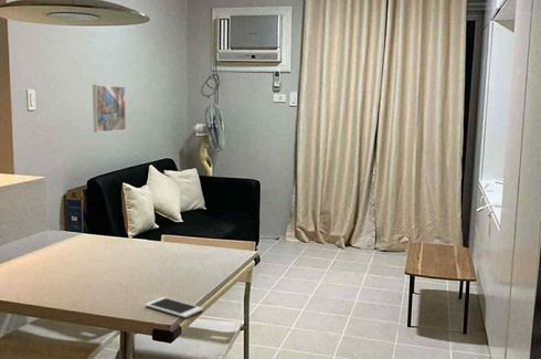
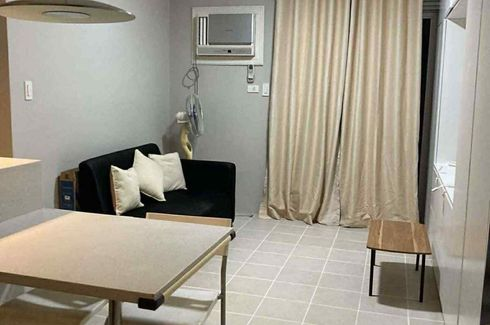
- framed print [92,84,127,134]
- cell phone [145,296,204,319]
